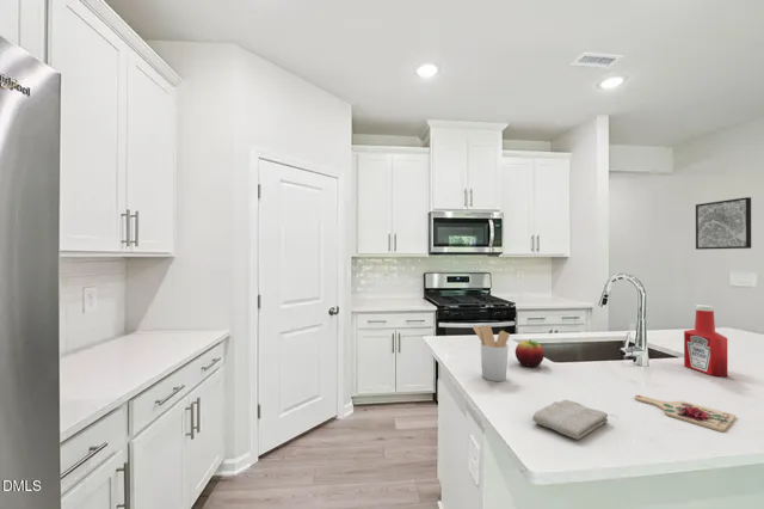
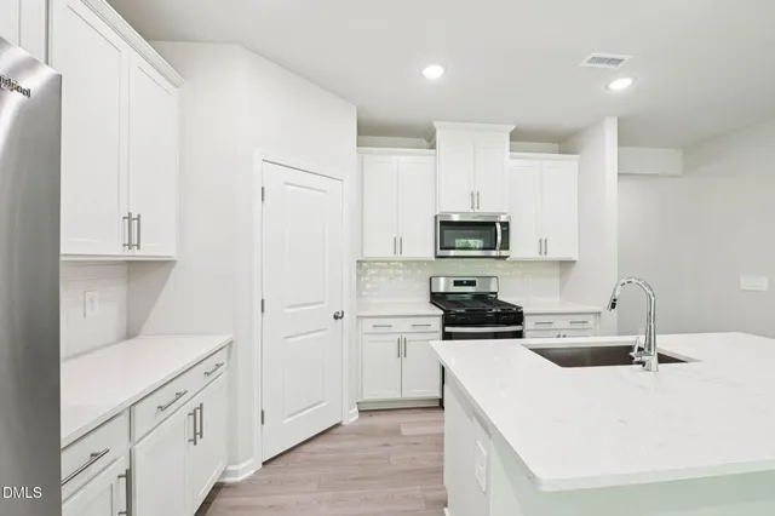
- fruit [515,338,546,368]
- soap bottle [683,303,728,378]
- cutting board [634,394,737,433]
- washcloth [531,399,609,441]
- wall art [695,196,752,251]
- utensil holder [472,324,511,382]
